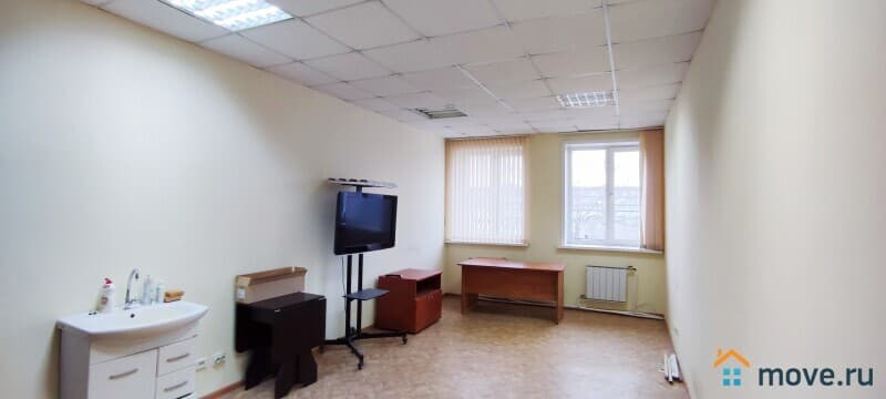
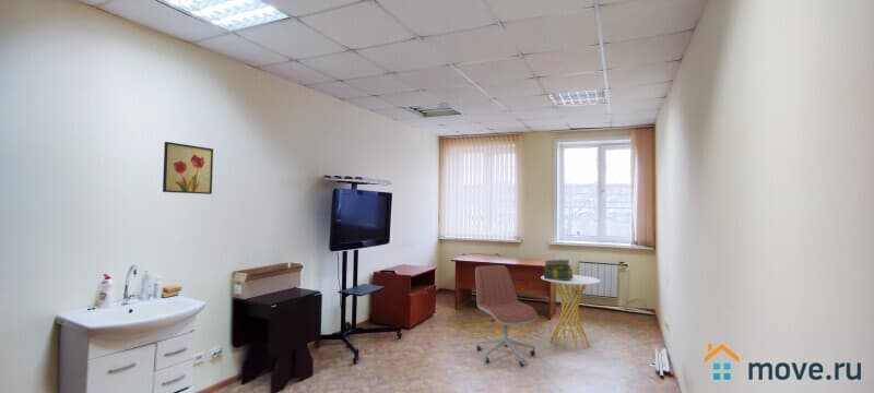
+ wall art [162,141,214,195]
+ side table [540,274,601,350]
+ office chair [474,264,539,367]
+ stack of books [542,259,574,279]
